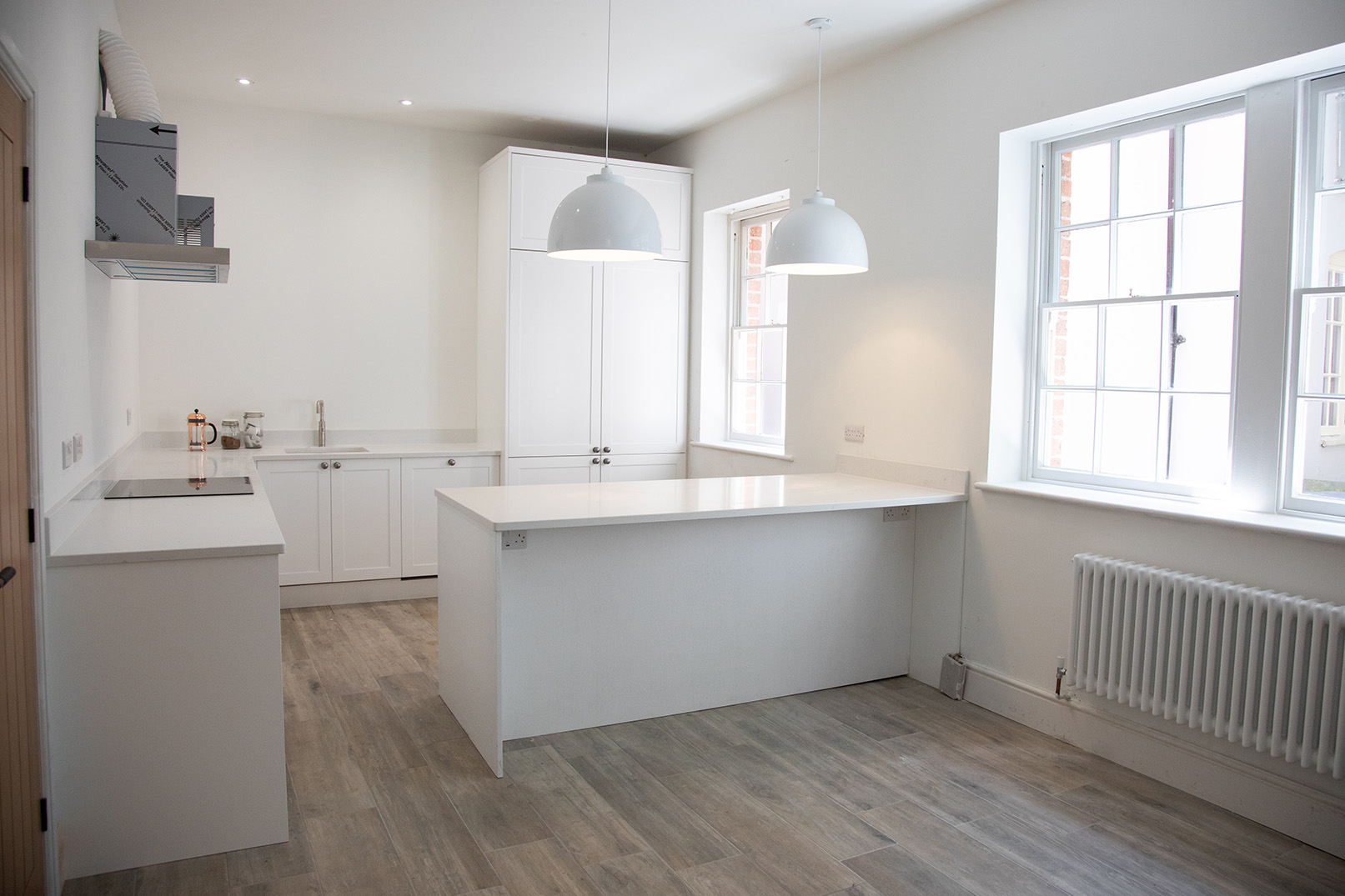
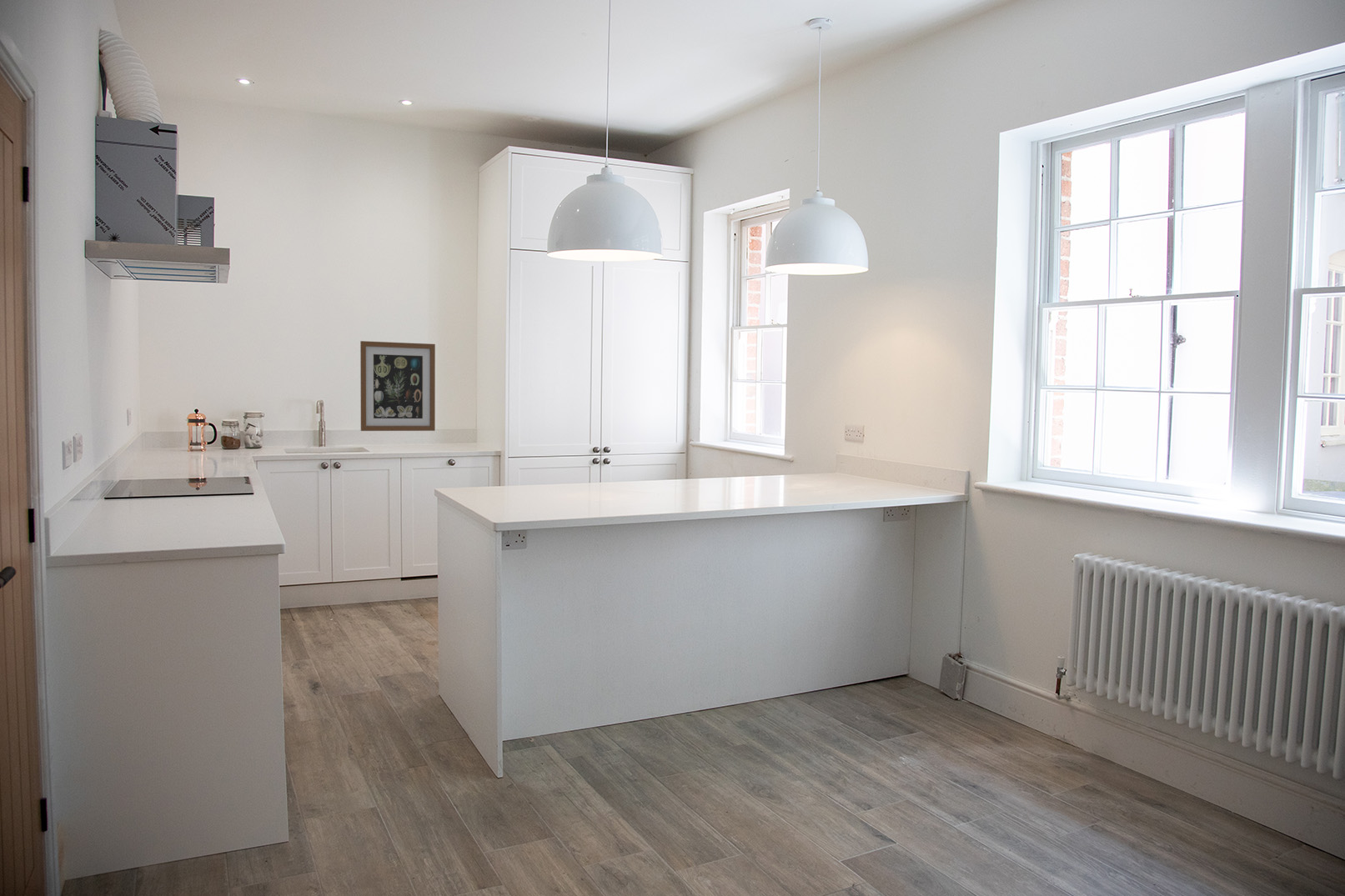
+ wall art [359,340,436,432]
